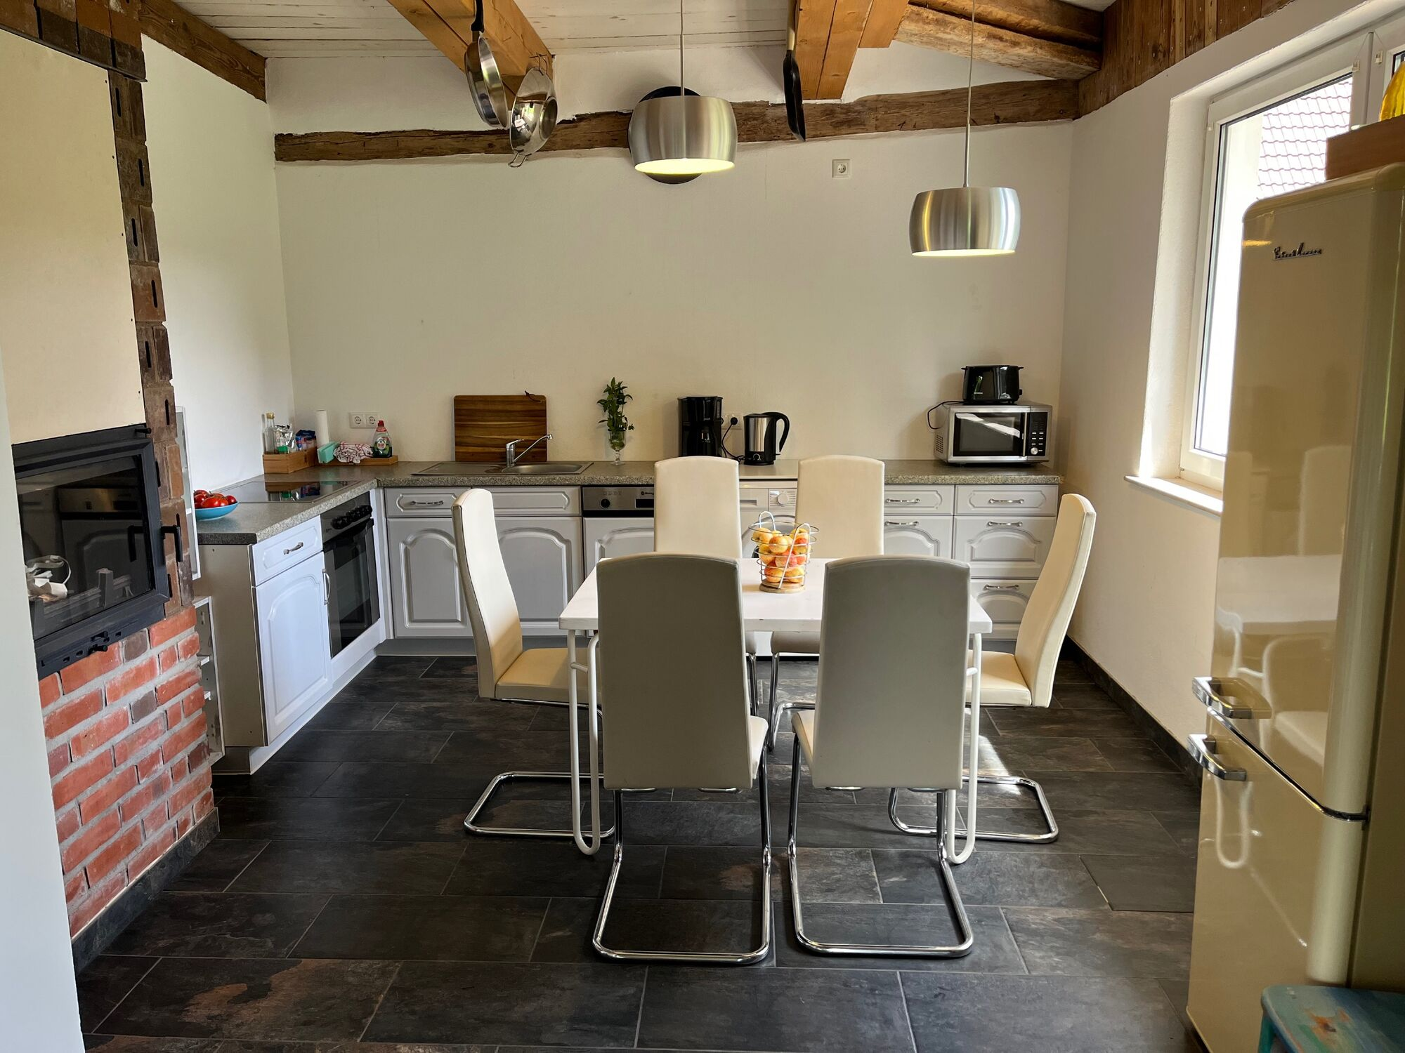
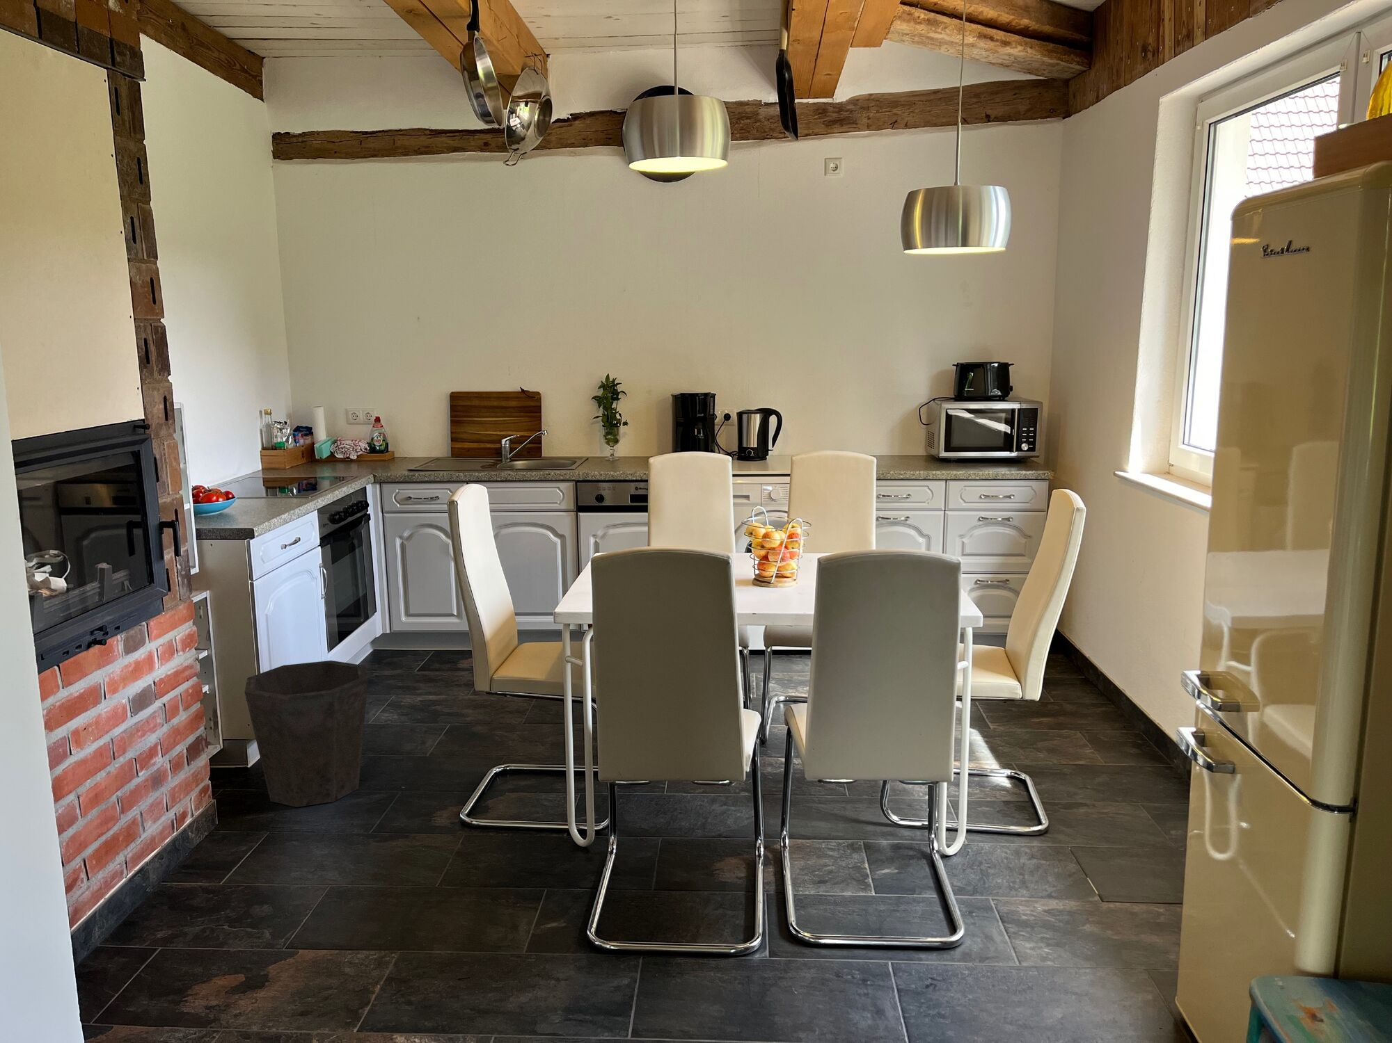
+ waste bin [243,660,369,807]
